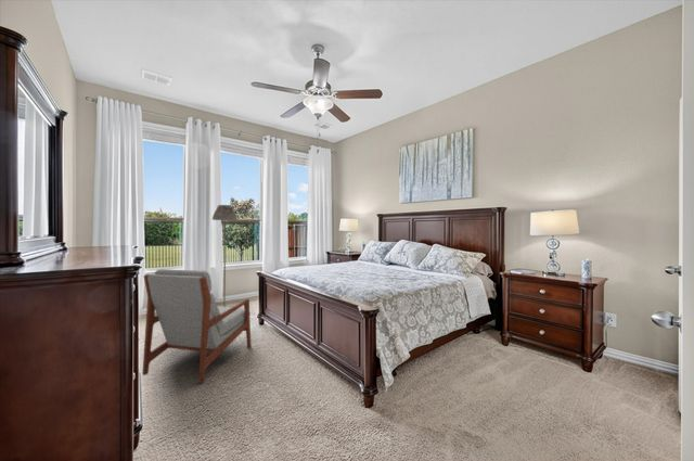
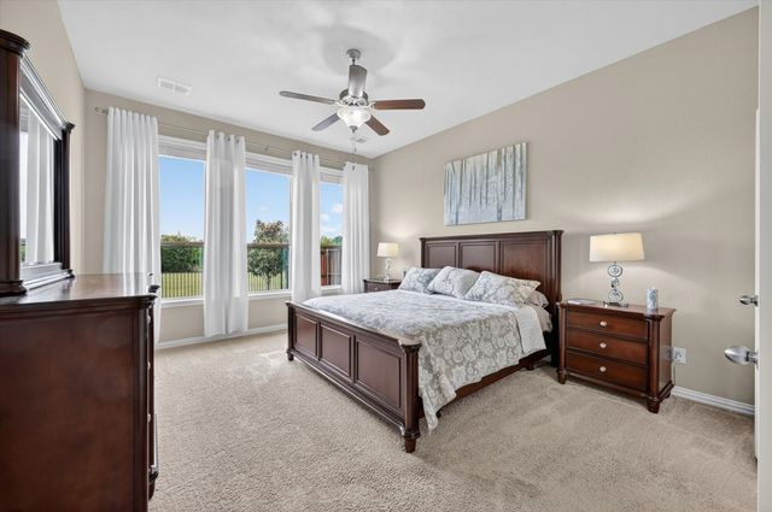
- floor lamp [211,204,239,308]
- armchair [141,268,252,384]
